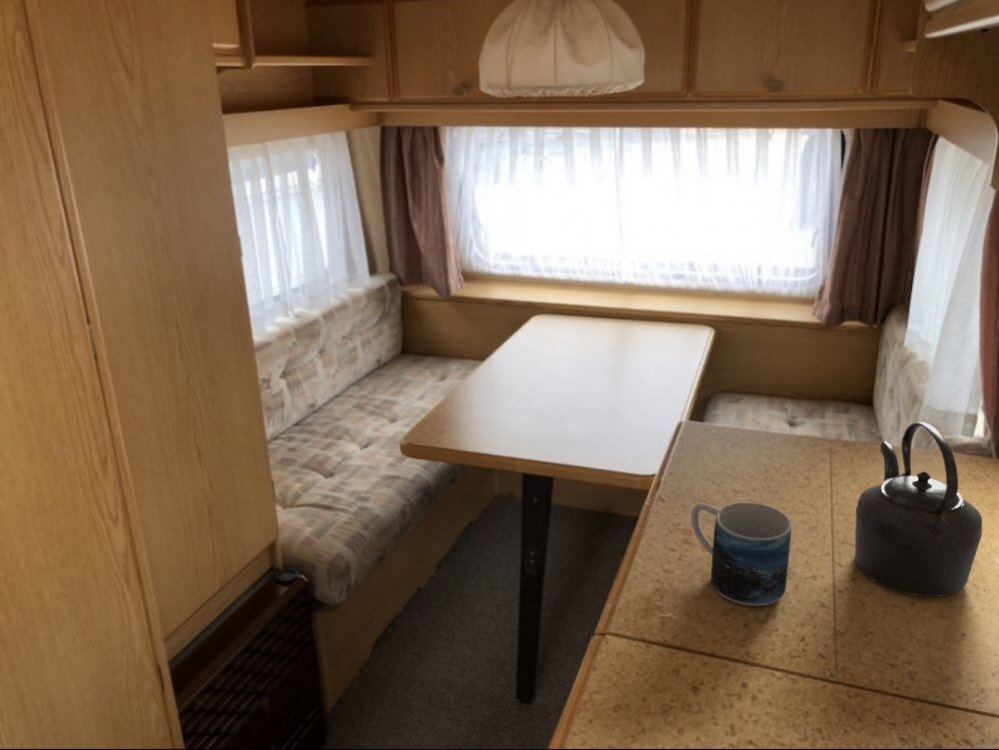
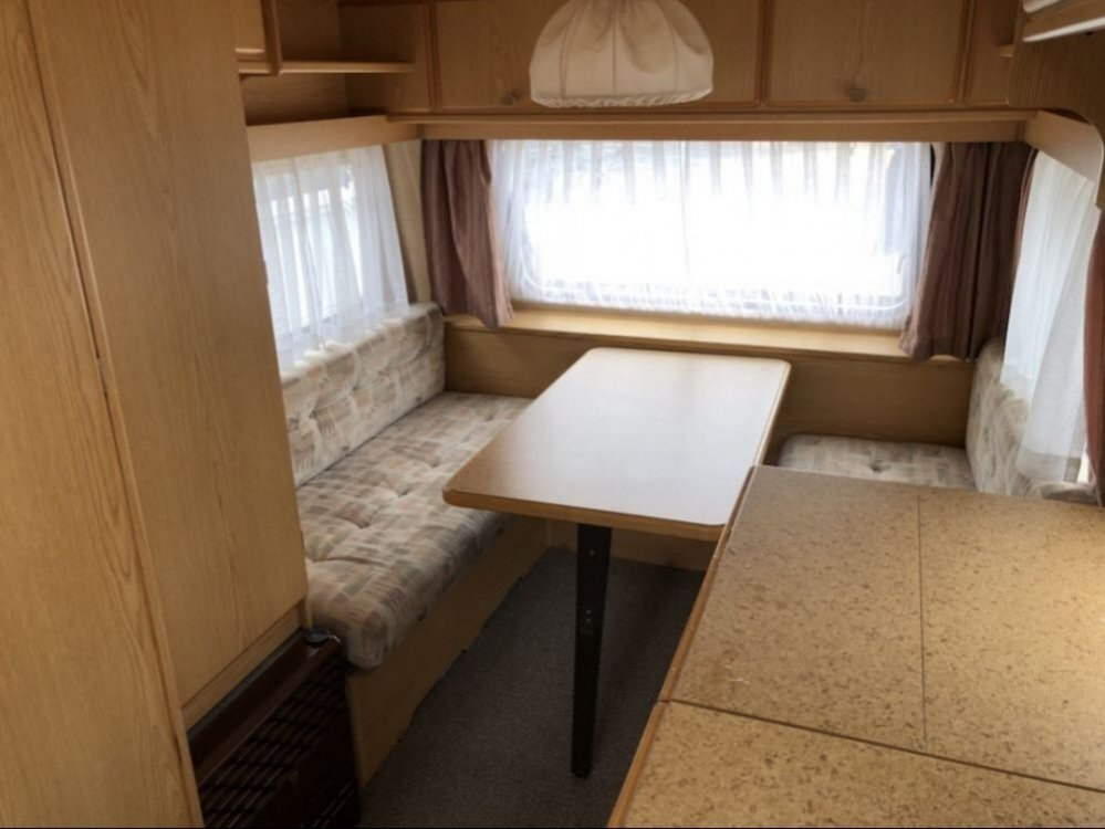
- kettle [854,421,983,598]
- mug [690,502,792,607]
